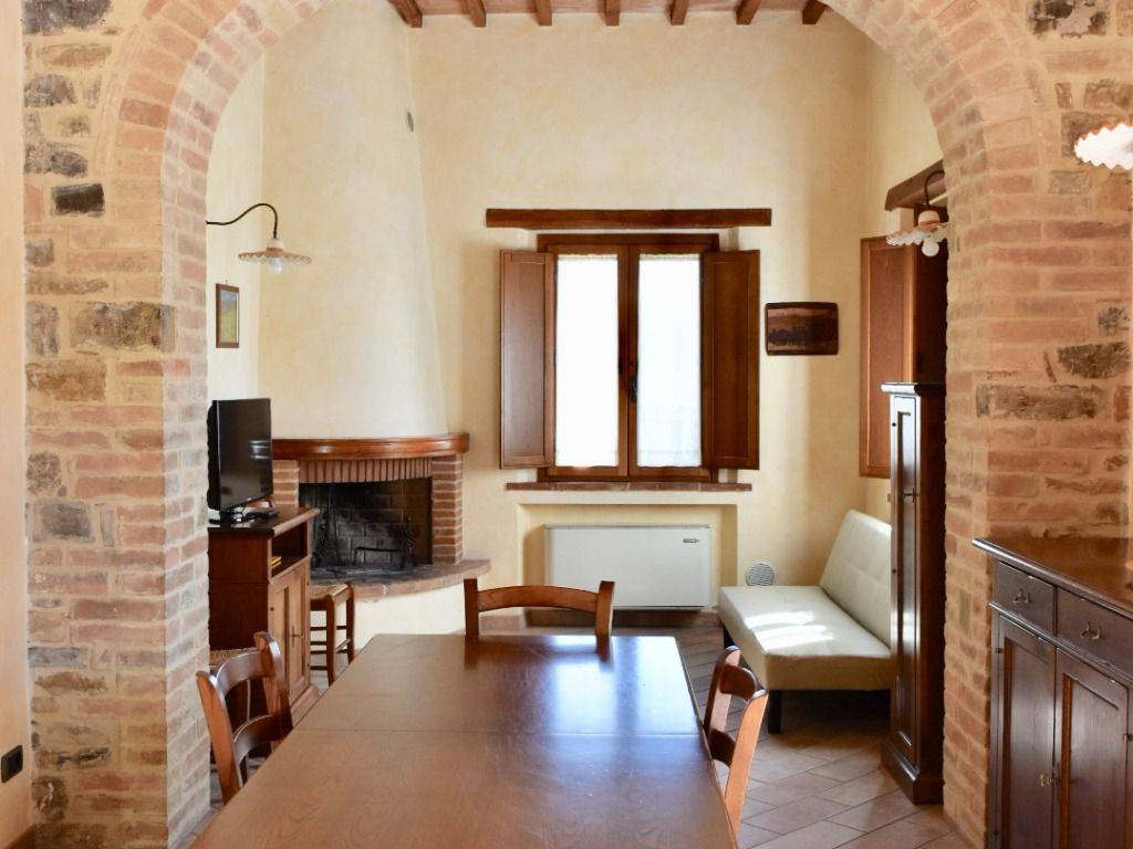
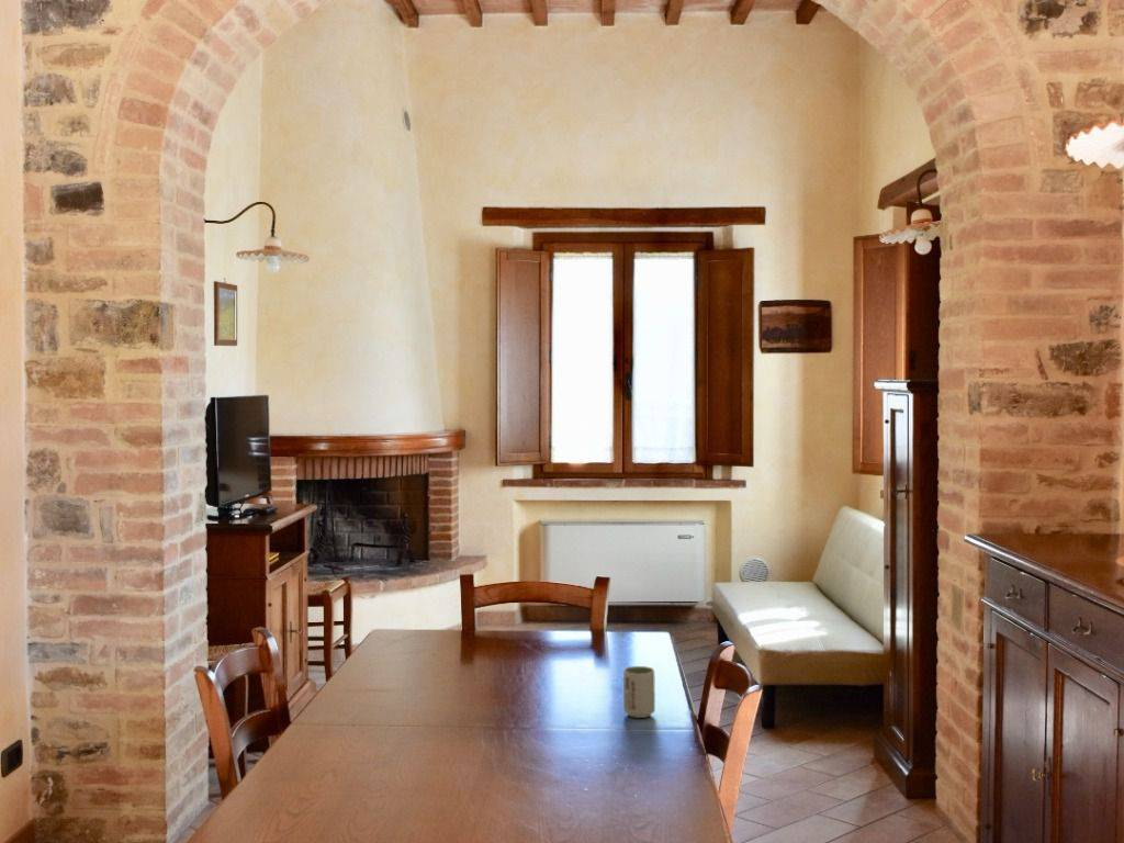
+ cup [622,665,656,719]
